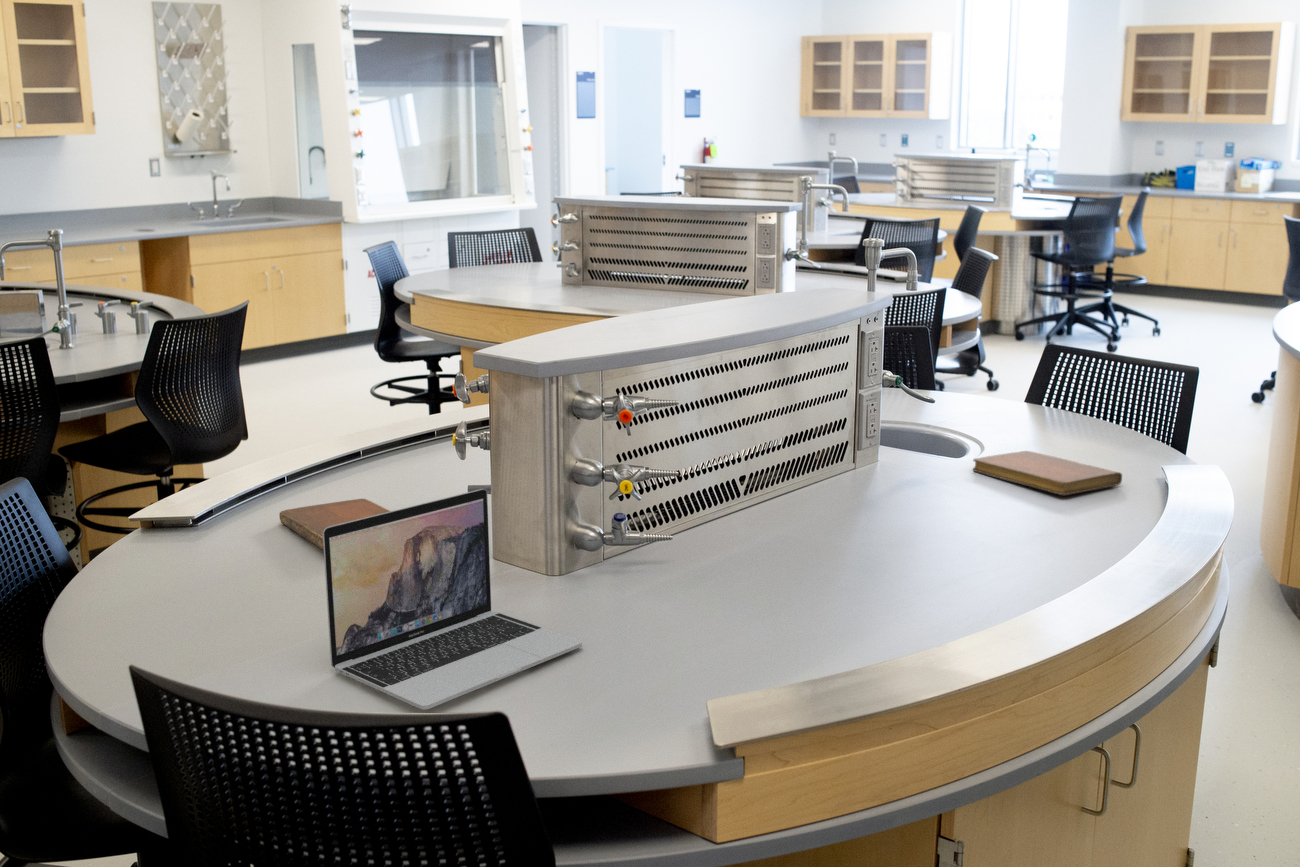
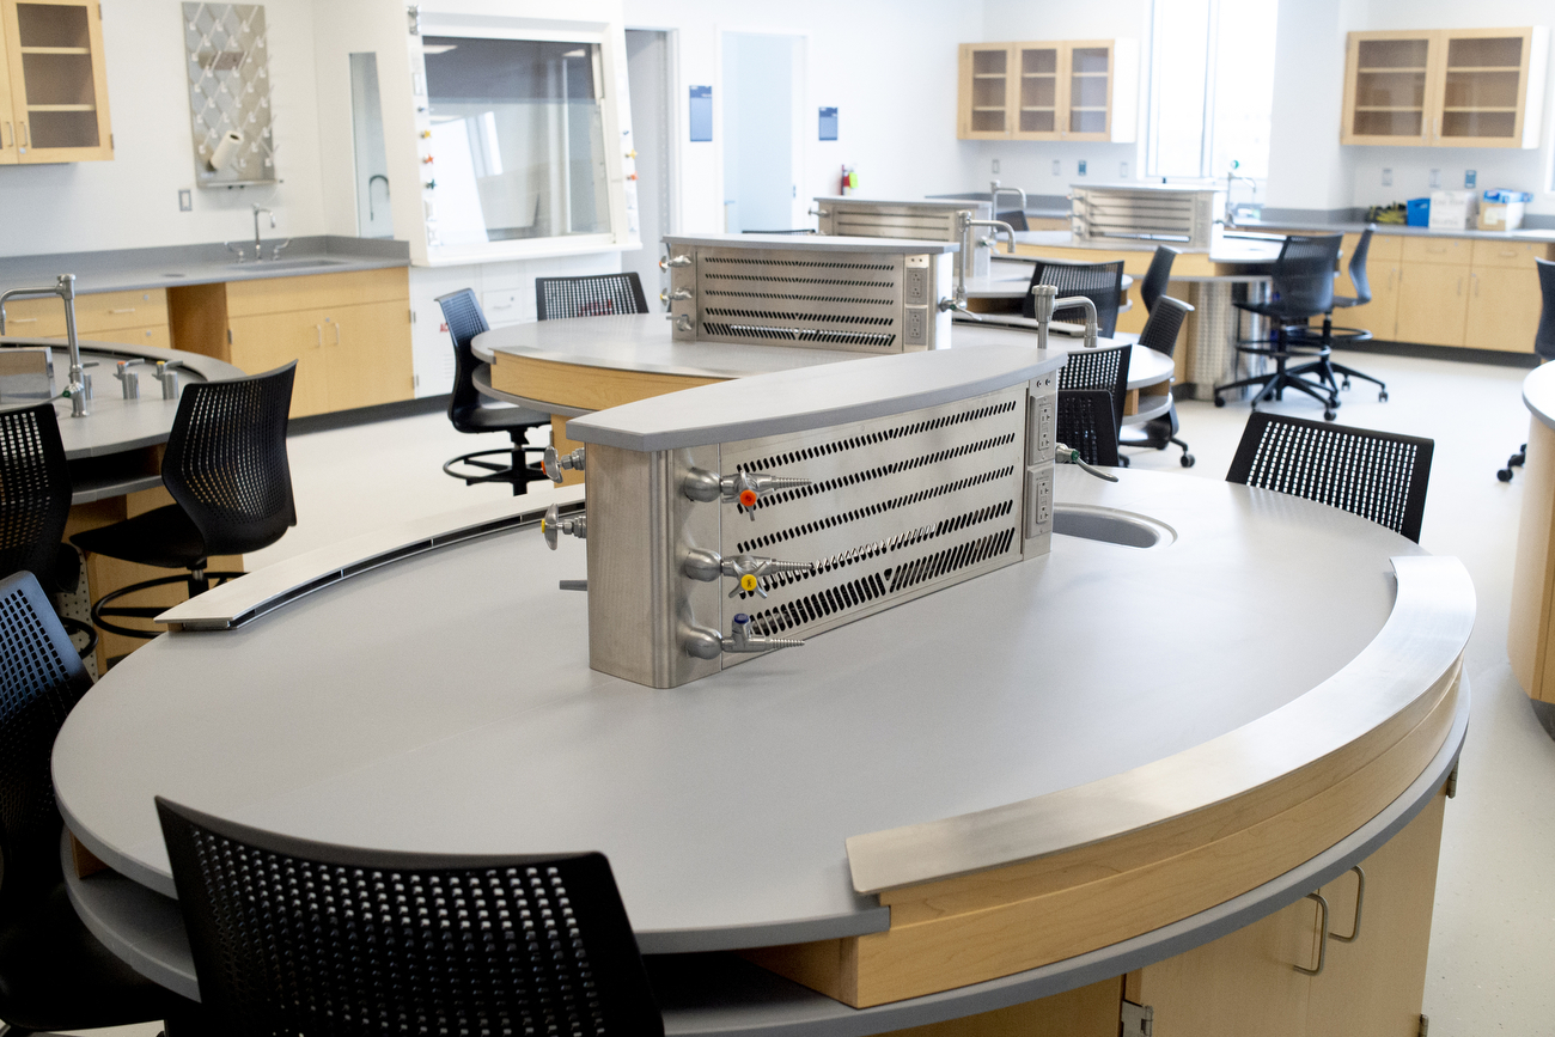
- notebook [279,498,391,552]
- notebook [972,450,1123,496]
- laptop [323,488,583,710]
